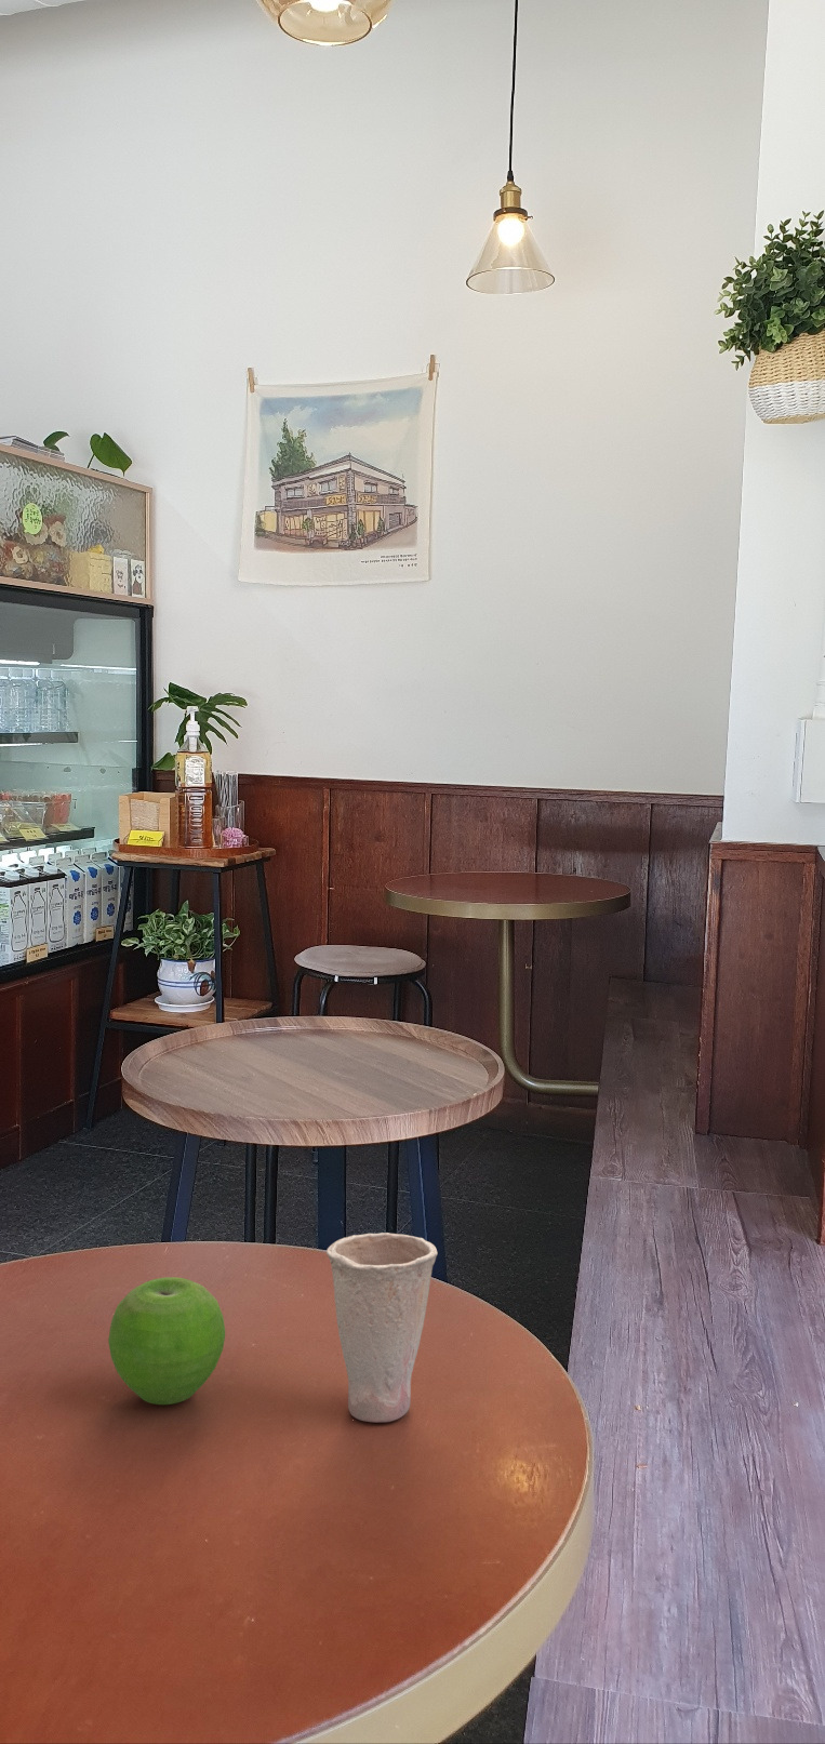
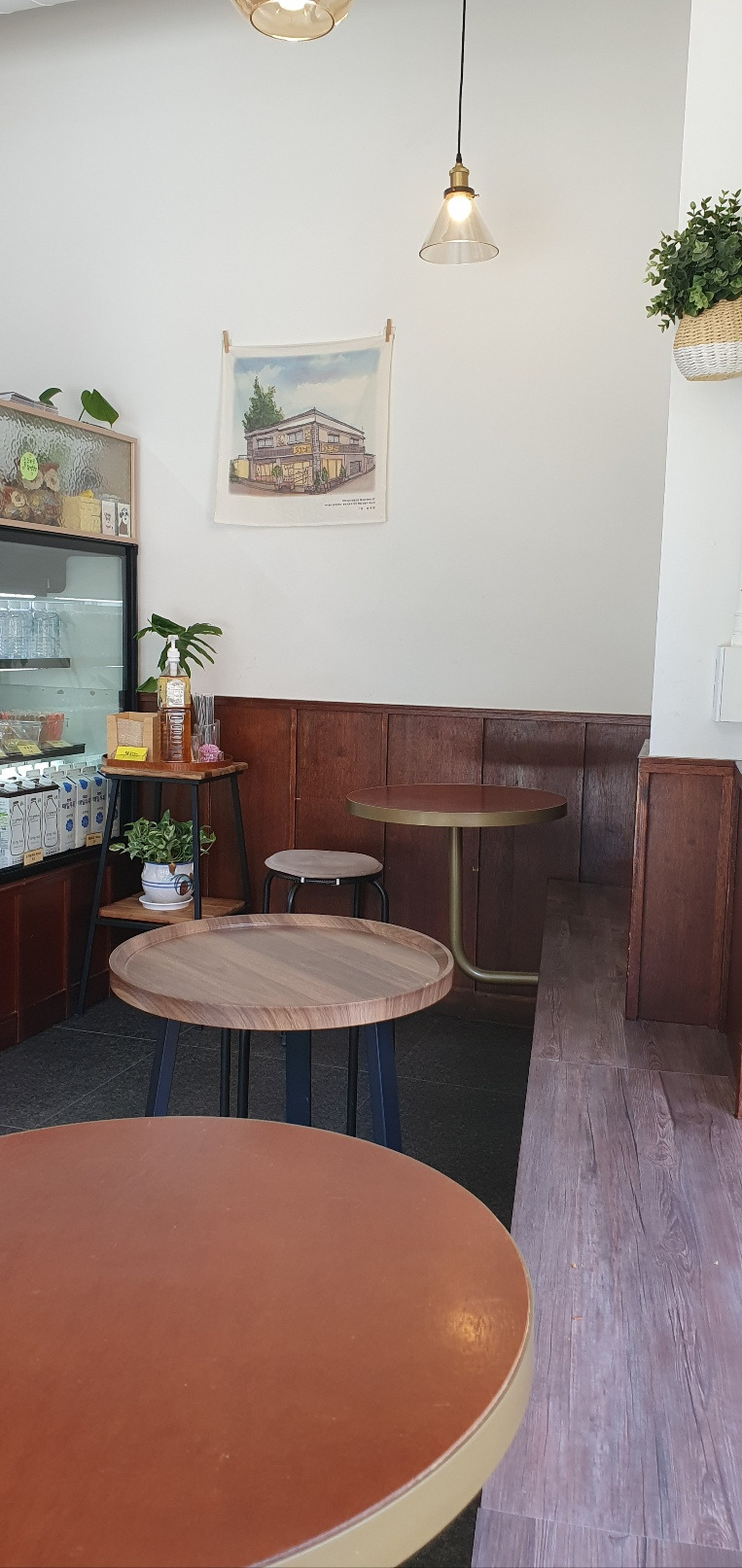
- fruit [107,1276,226,1406]
- cup [326,1231,438,1424]
